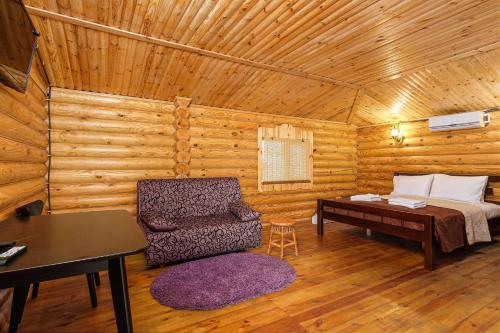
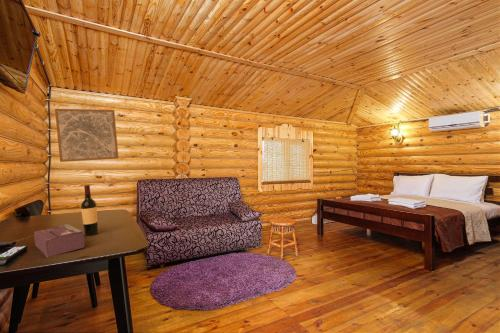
+ wine bottle [80,184,99,237]
+ wall art [54,108,119,163]
+ tissue box [33,223,85,258]
